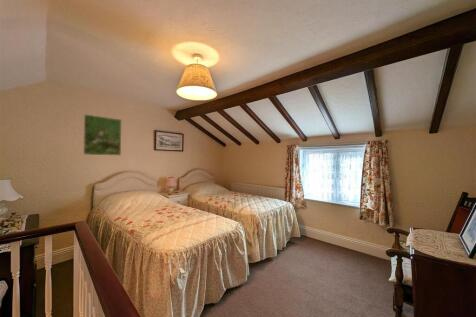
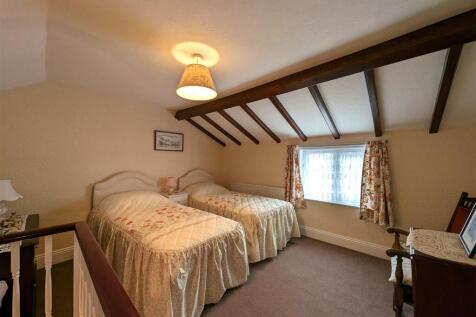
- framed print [82,113,123,157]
